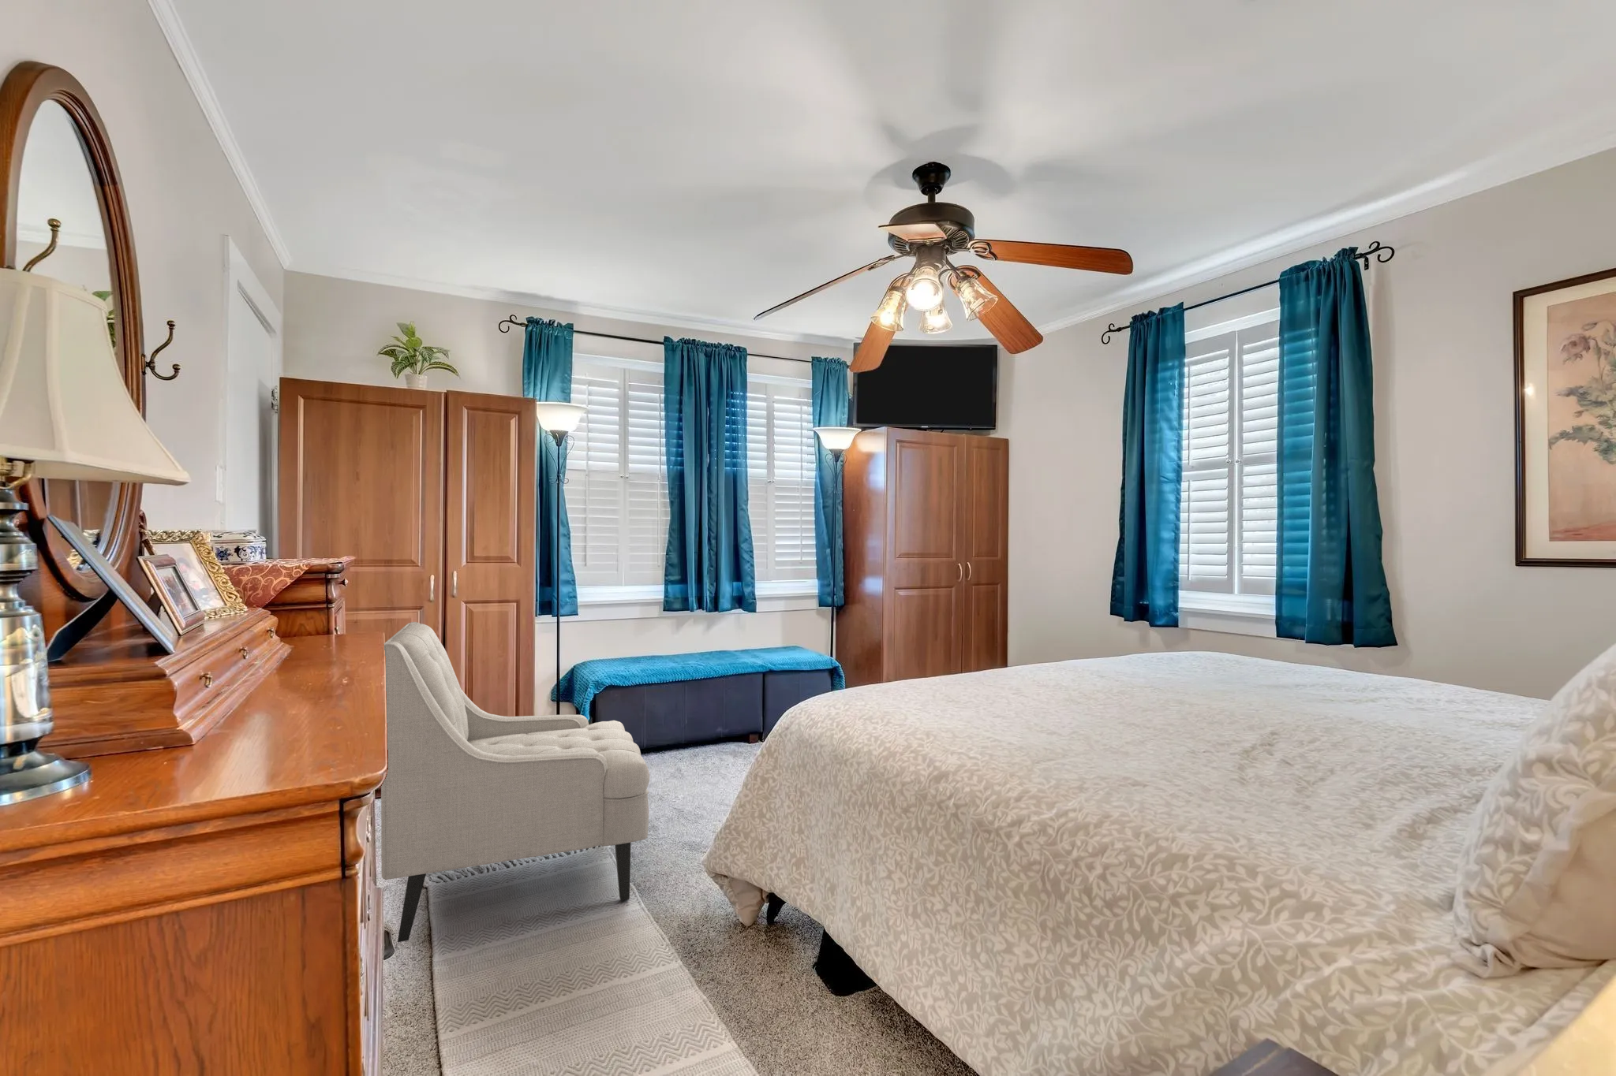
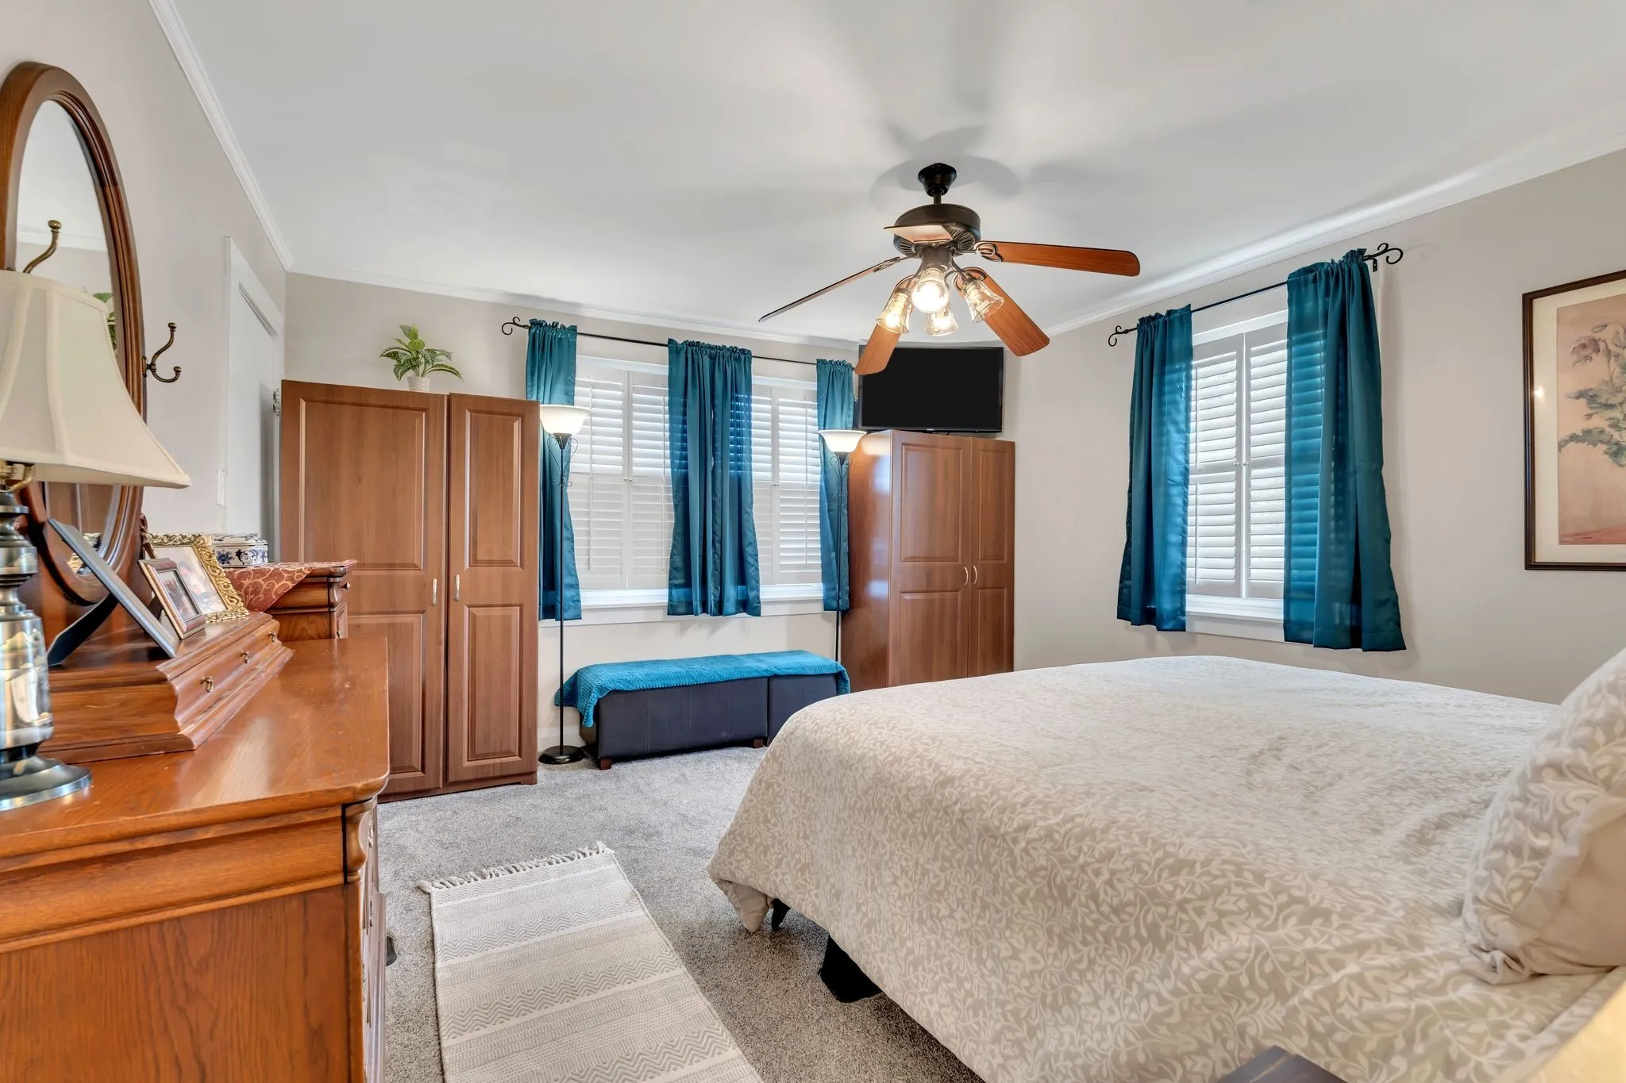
- chair [381,621,650,943]
